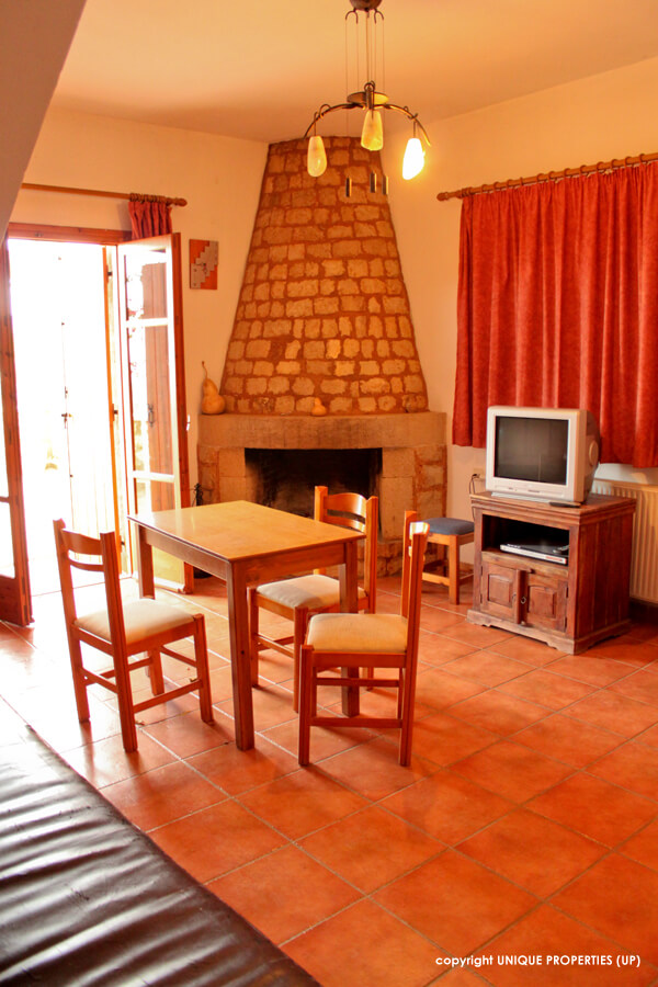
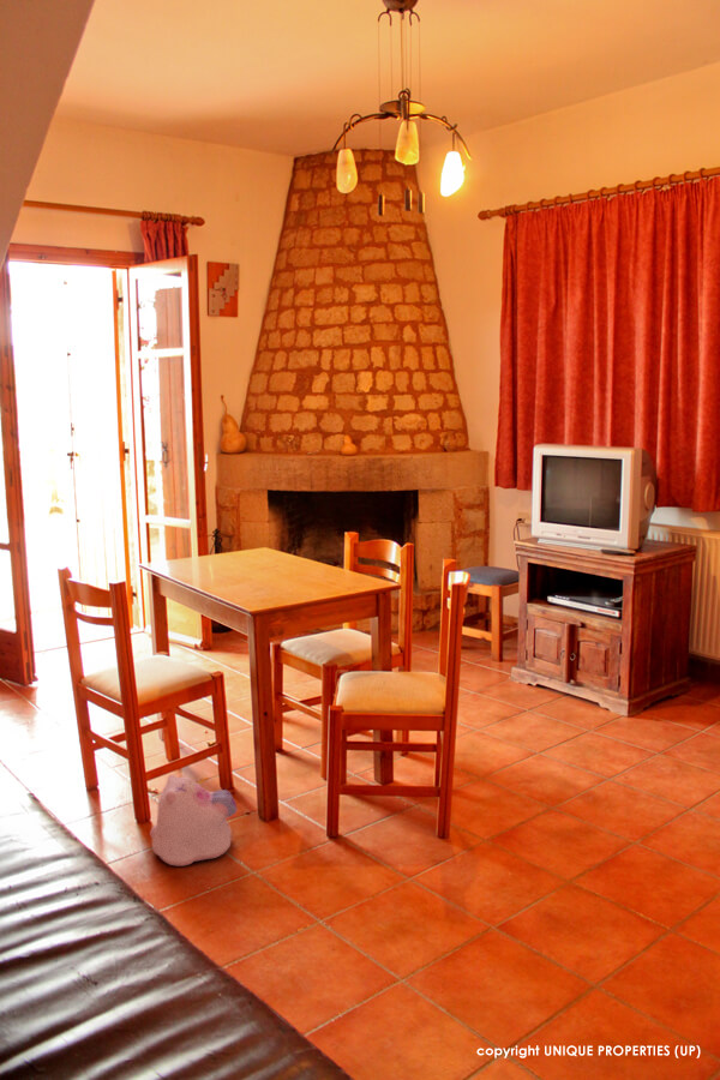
+ plush toy [149,774,238,866]
